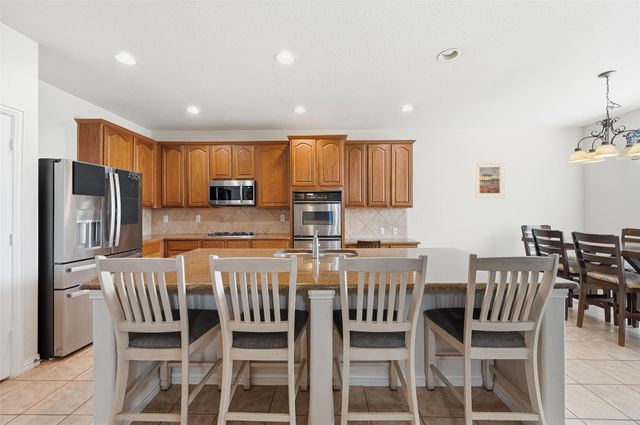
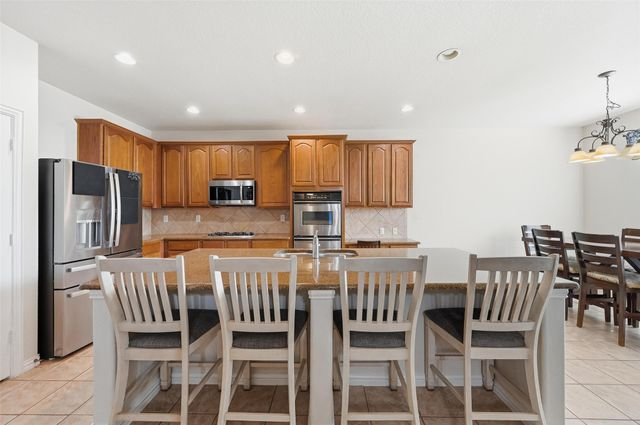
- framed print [473,161,506,199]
